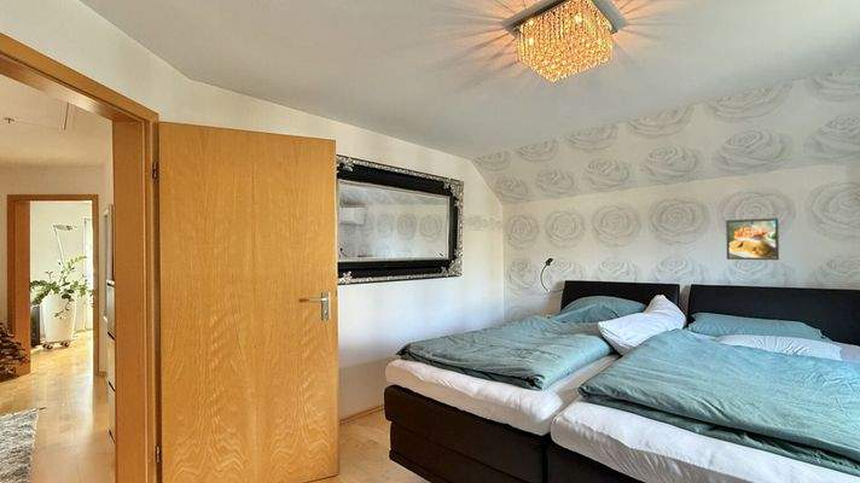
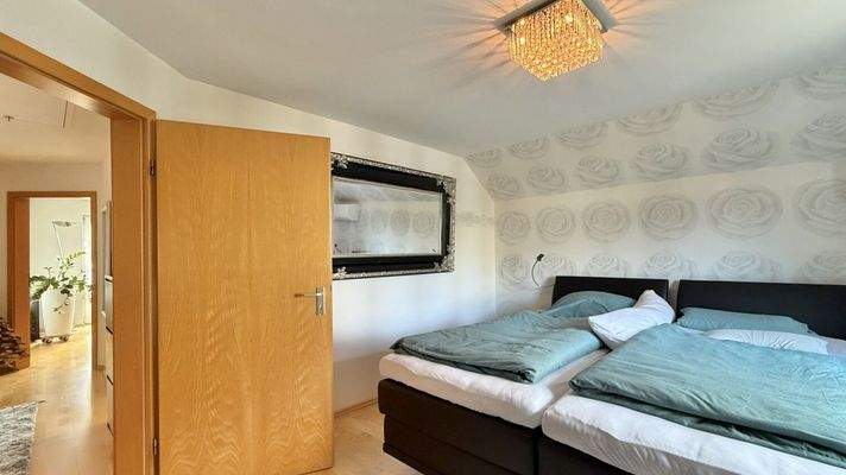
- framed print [725,217,780,261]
